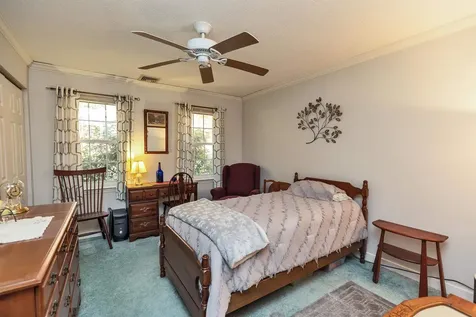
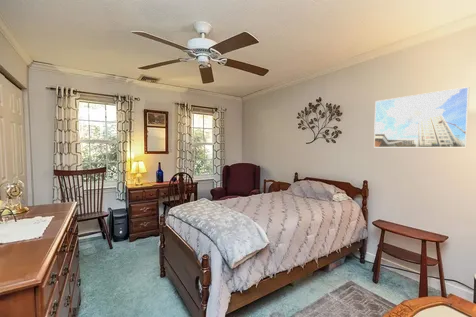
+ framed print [373,86,470,148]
